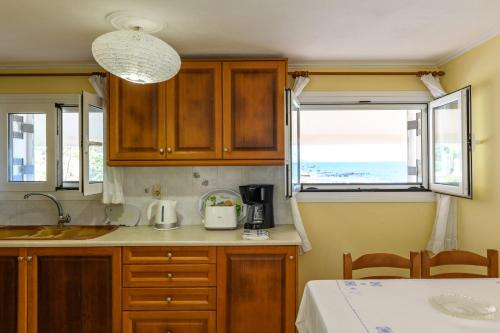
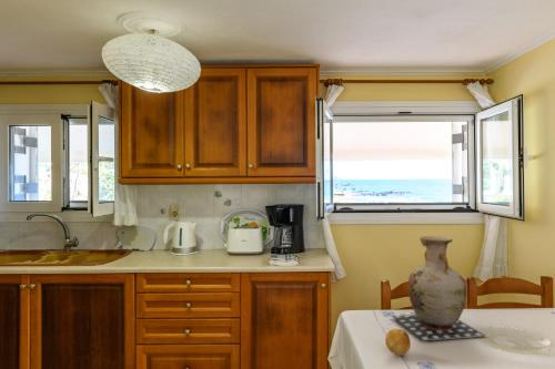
+ fruit [384,328,412,357]
+ vase [391,235,486,341]
